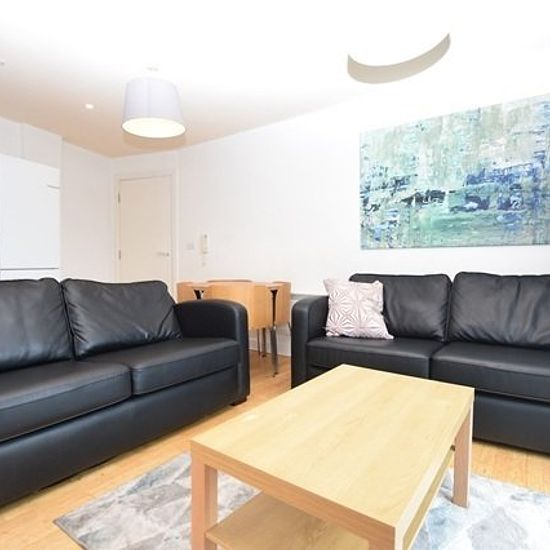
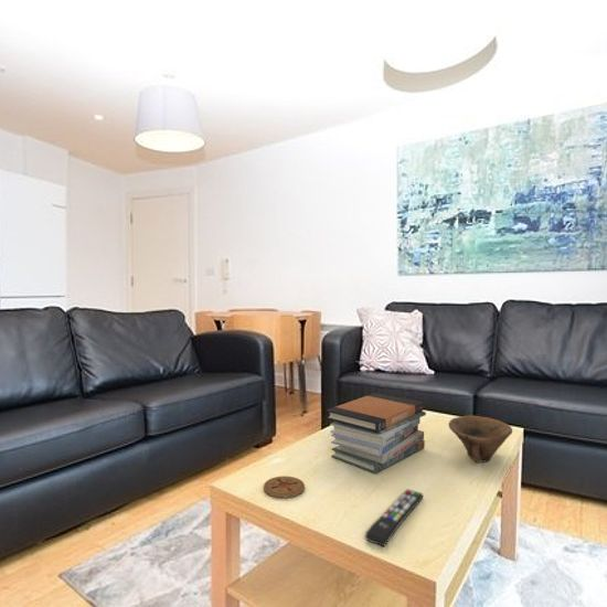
+ bowl [447,415,513,465]
+ book stack [324,392,427,475]
+ remote control [364,488,424,547]
+ coaster [263,475,306,499]
